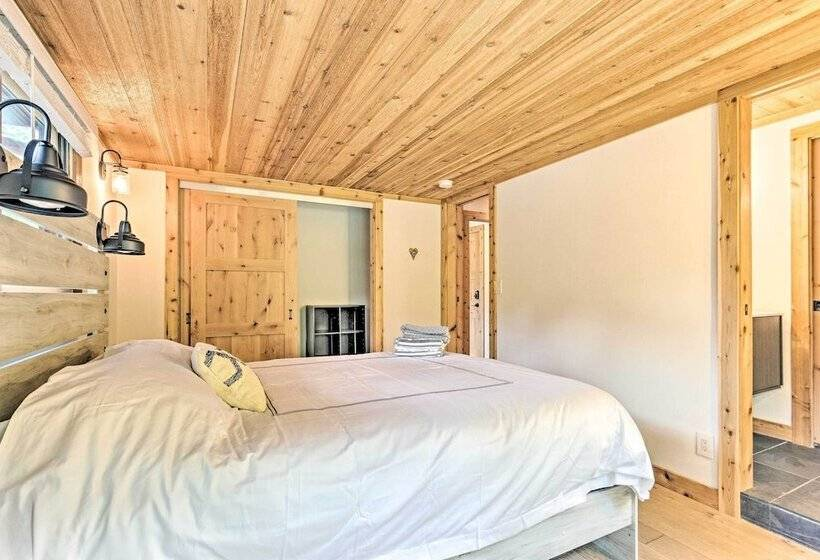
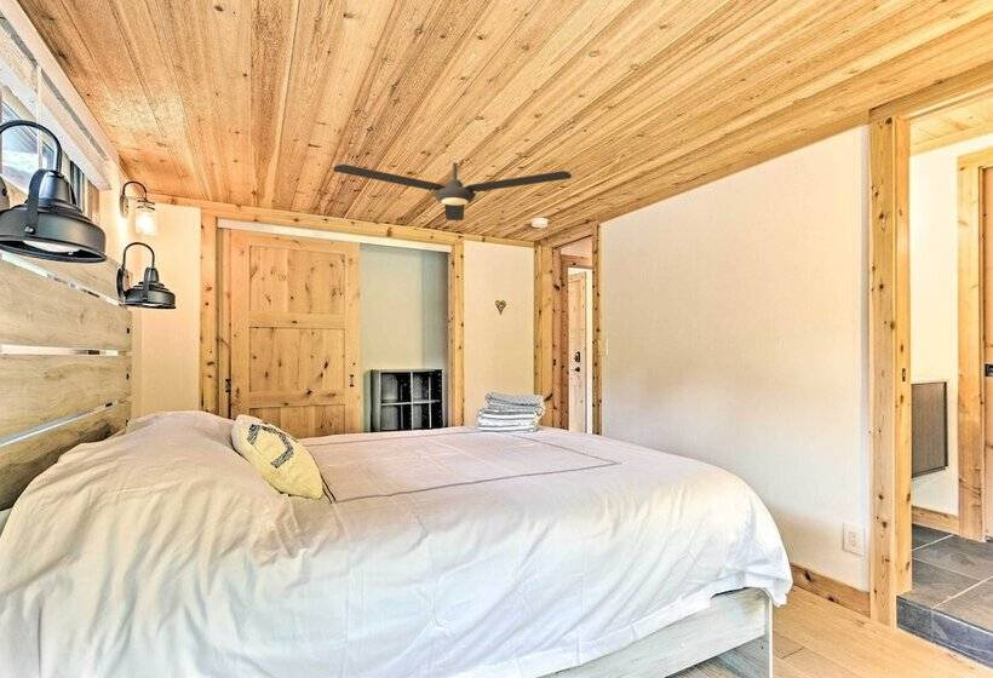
+ ceiling fan [332,161,573,222]
